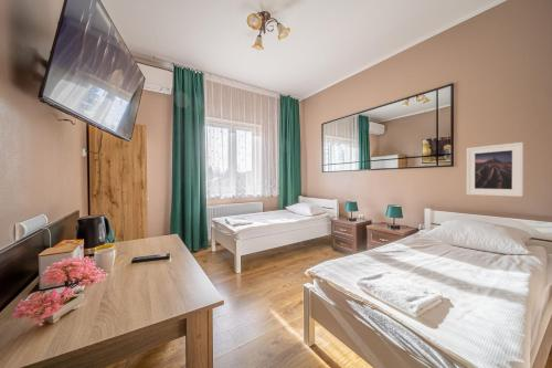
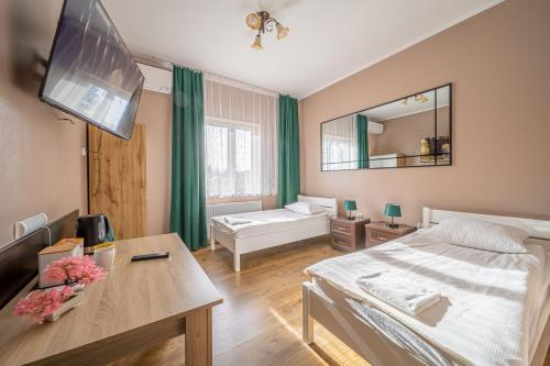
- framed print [466,141,524,198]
